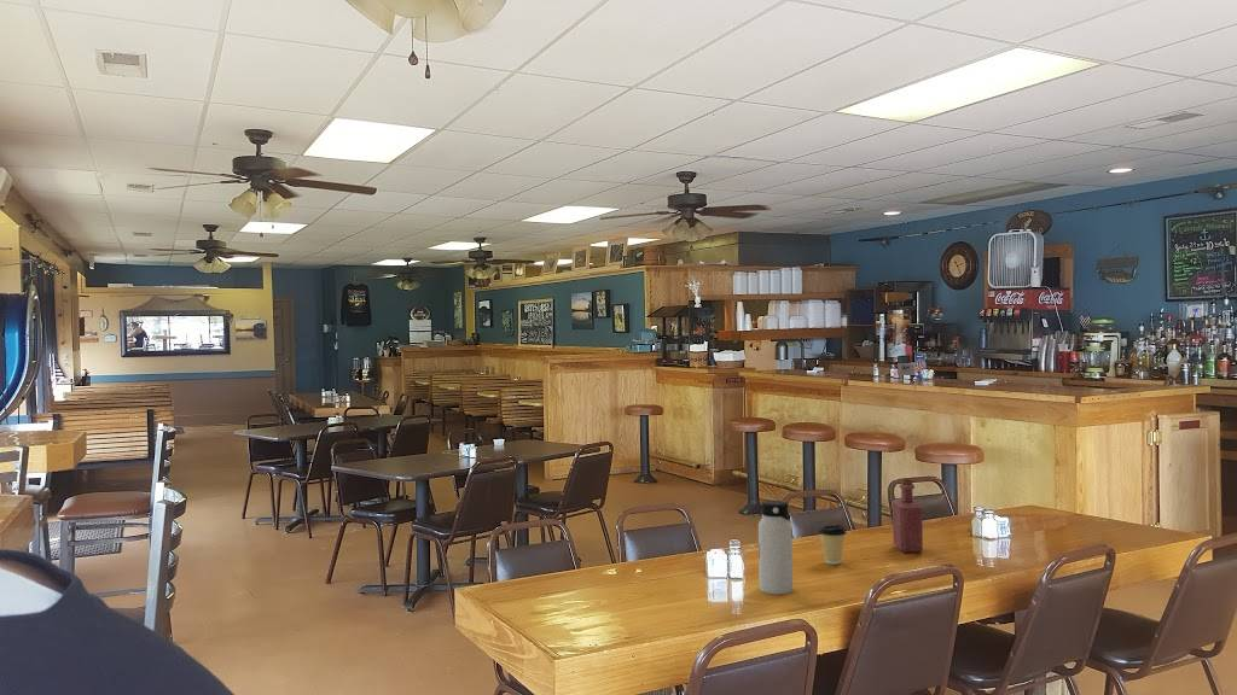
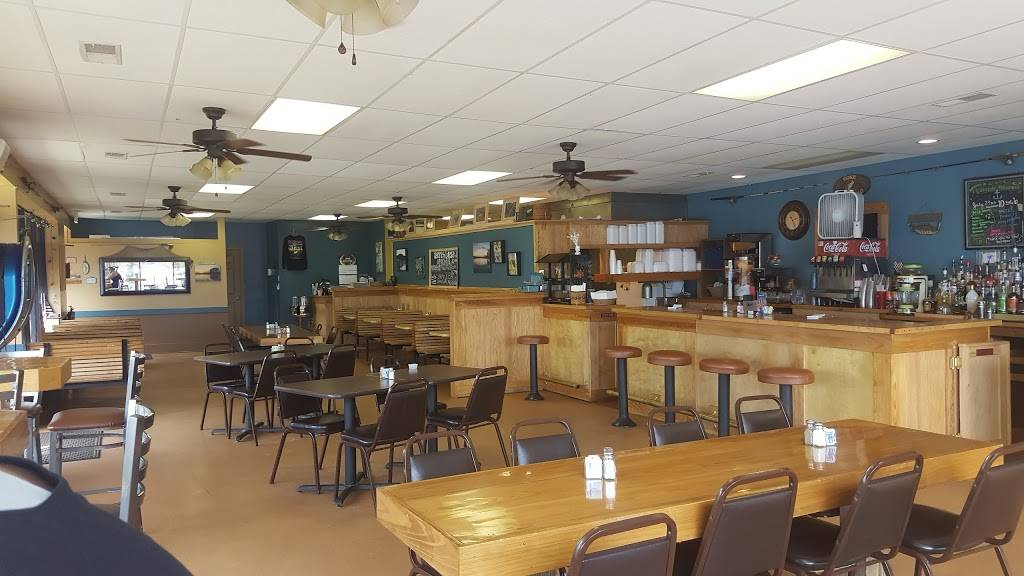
- water bottle [757,500,794,595]
- bottle [892,477,924,554]
- coffee cup [818,524,848,566]
